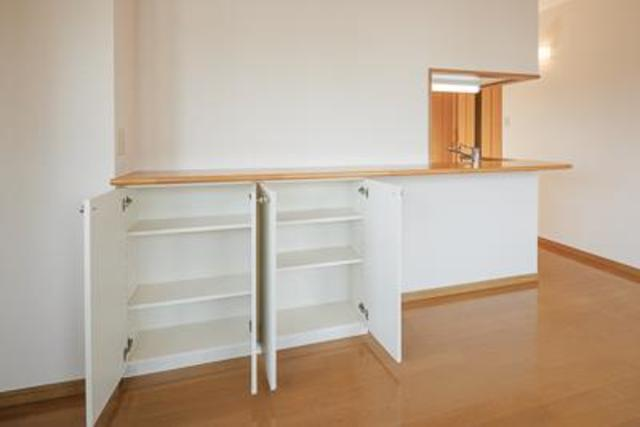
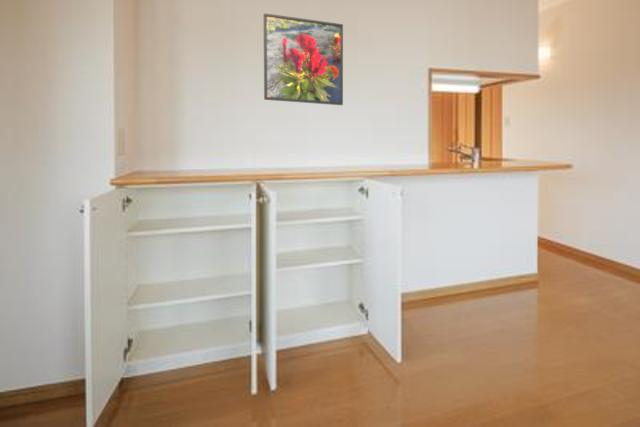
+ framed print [263,12,344,106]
